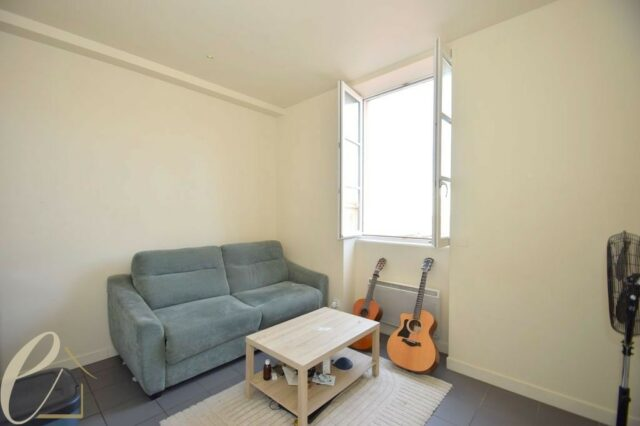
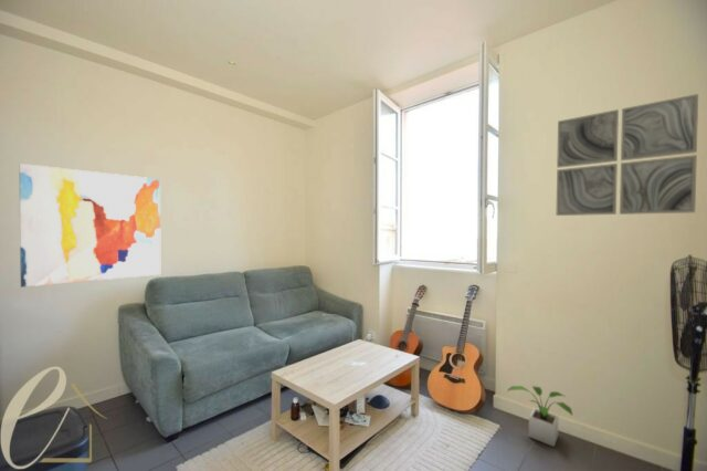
+ potted plant [506,385,573,448]
+ wall art [555,93,699,217]
+ wall art [19,163,161,289]
